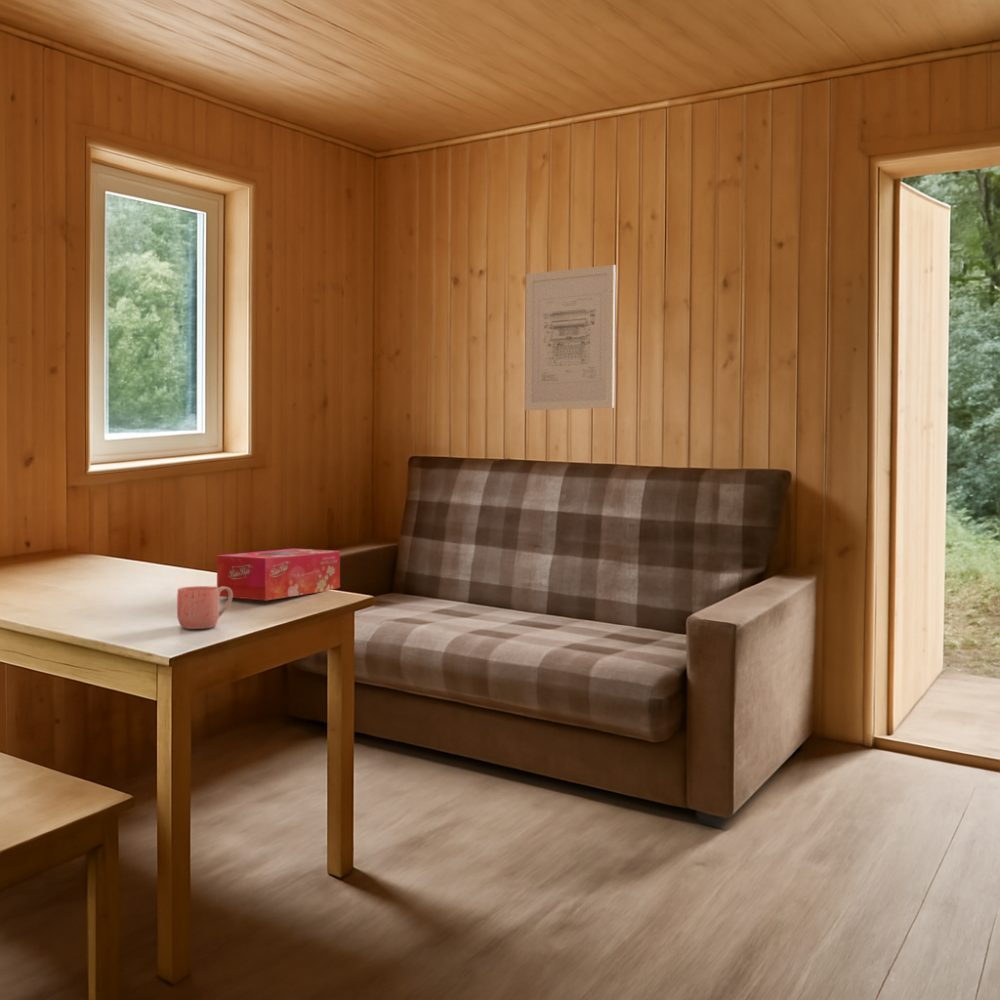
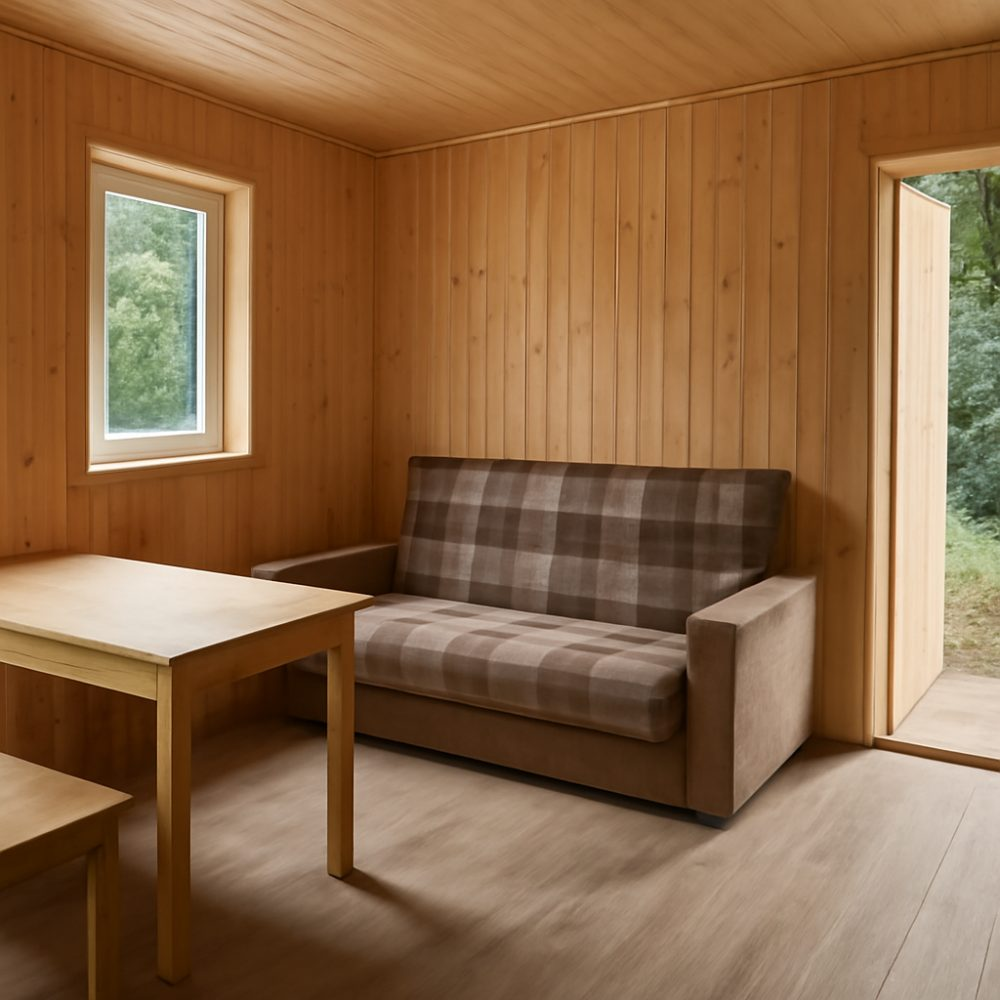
- mug [176,585,233,630]
- wall art [524,264,617,411]
- tissue box [216,548,341,601]
